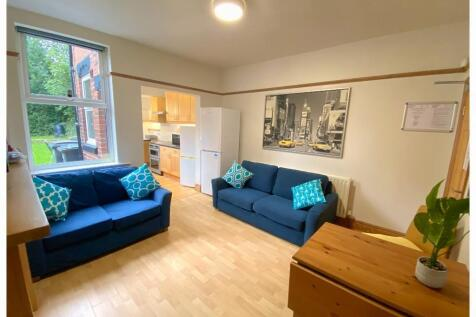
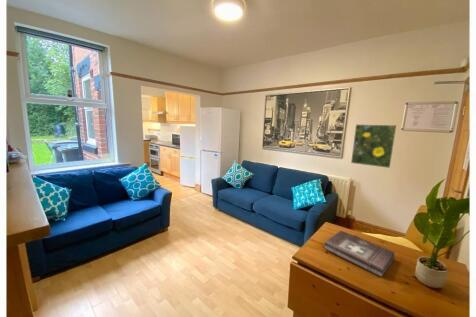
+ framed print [350,123,398,169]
+ first aid kit [323,230,396,278]
